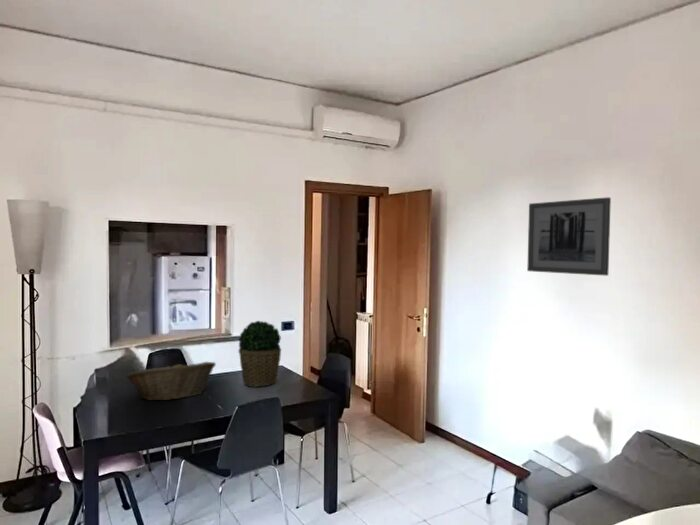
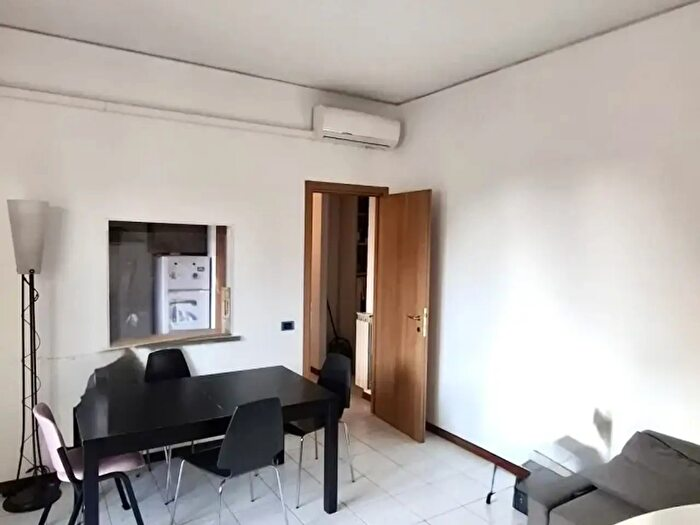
- potted plant [237,320,282,388]
- wall art [526,196,612,277]
- fruit basket [125,361,217,401]
